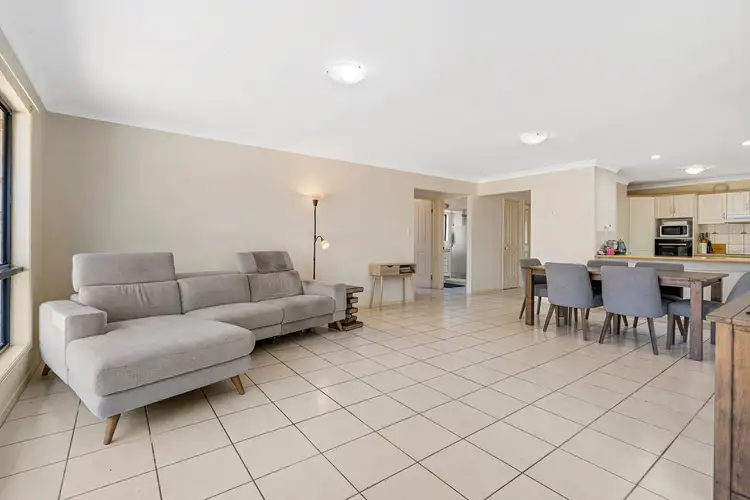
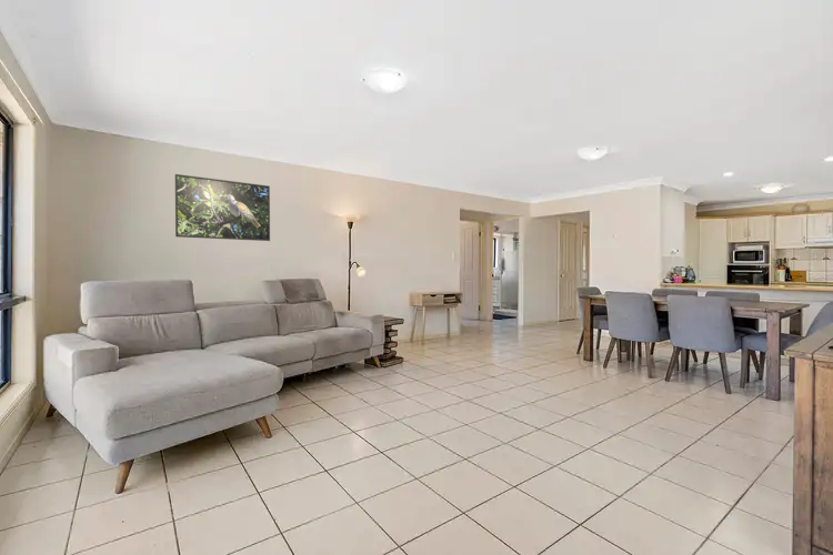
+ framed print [174,173,271,242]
